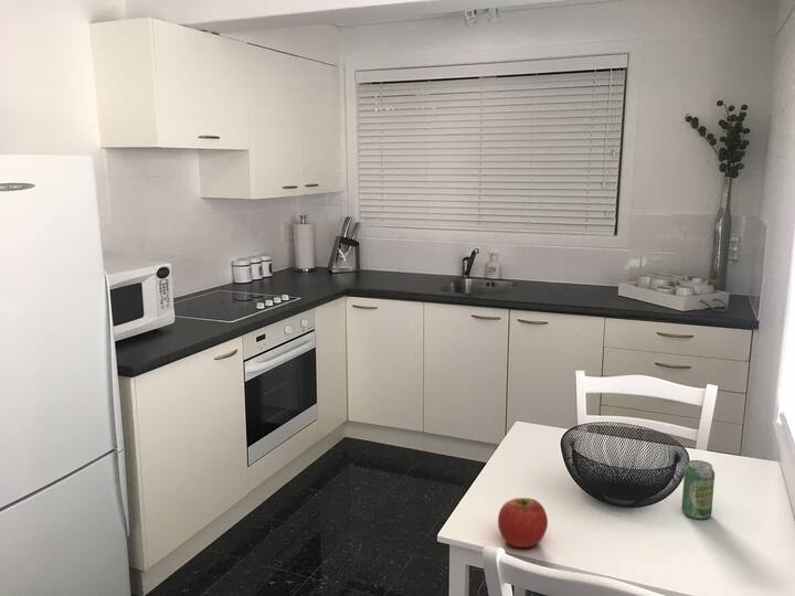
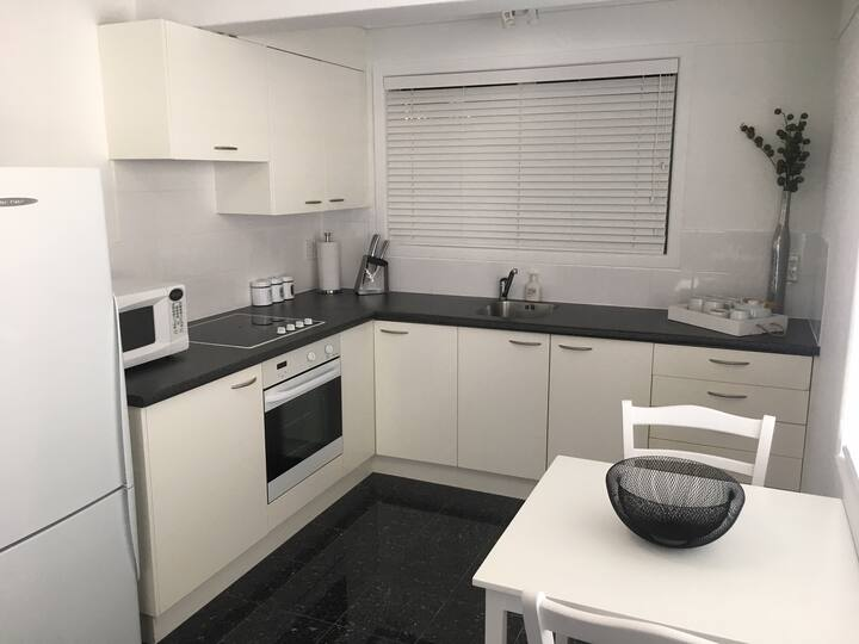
- apple [497,497,549,549]
- beverage can [680,459,716,520]
